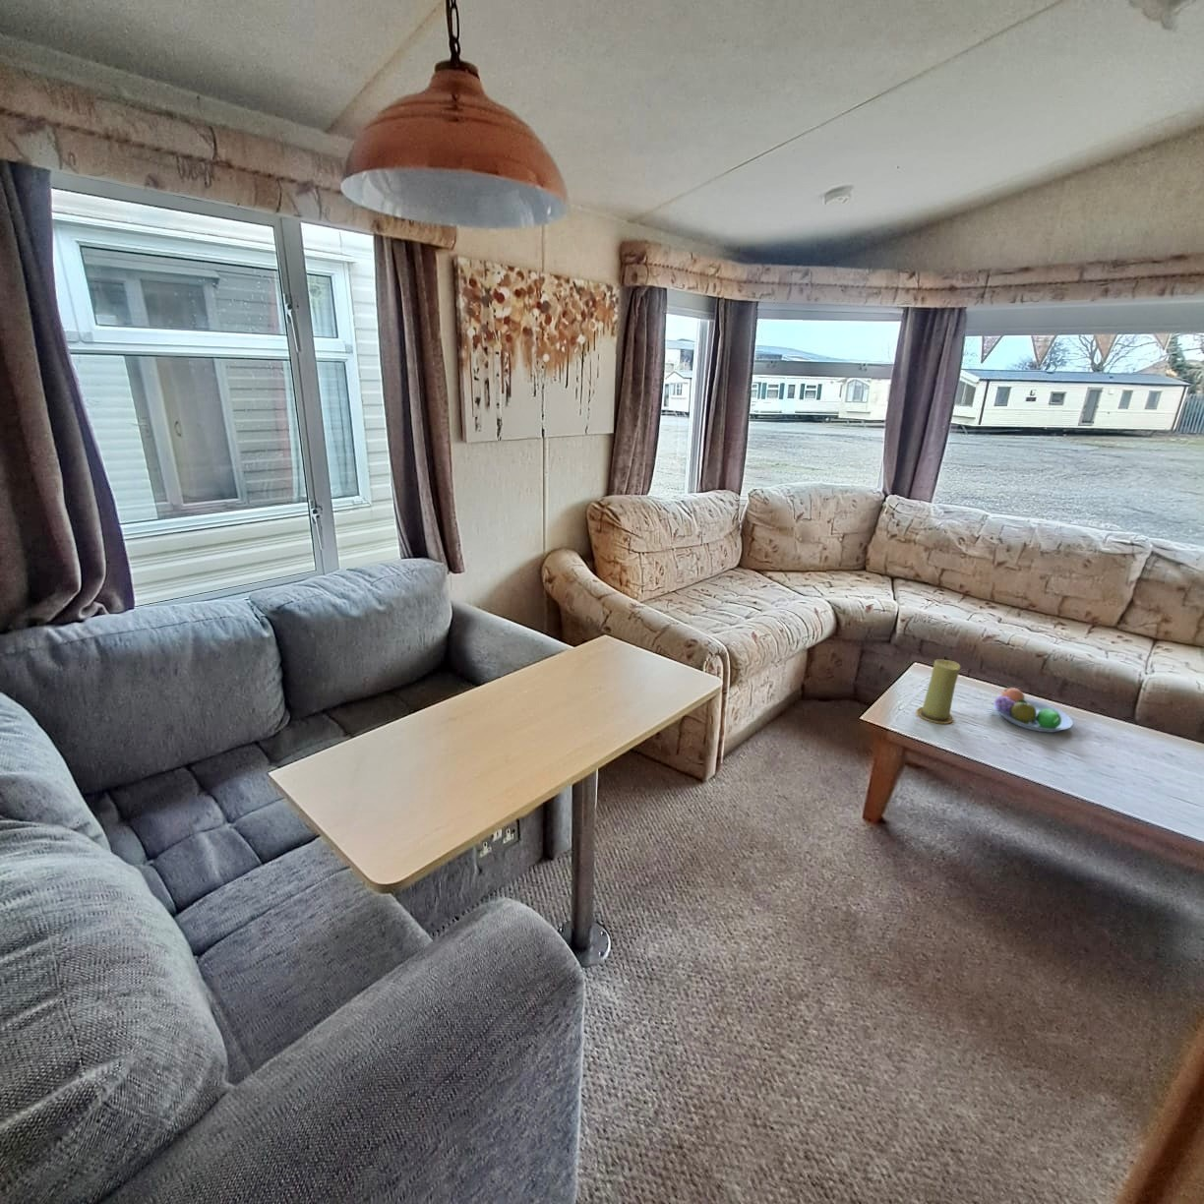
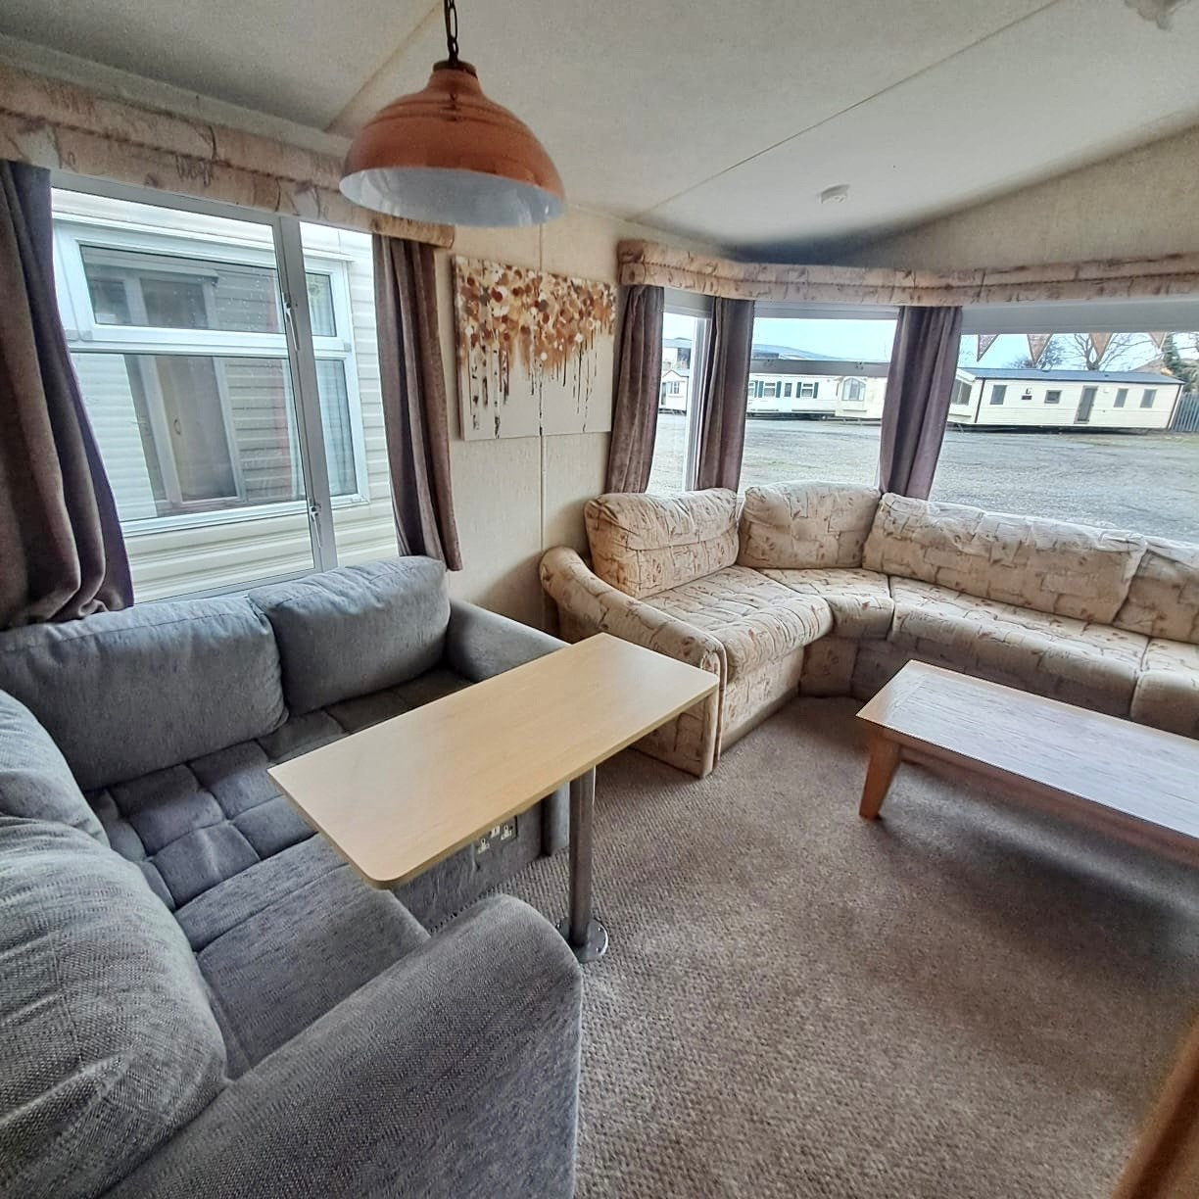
- fruit bowl [992,686,1074,733]
- candle [916,659,961,725]
